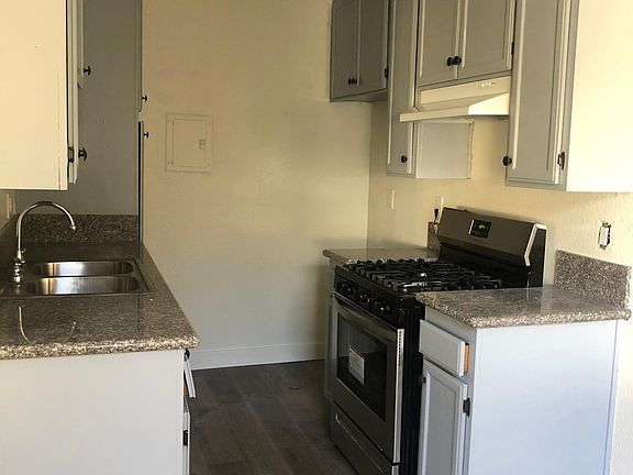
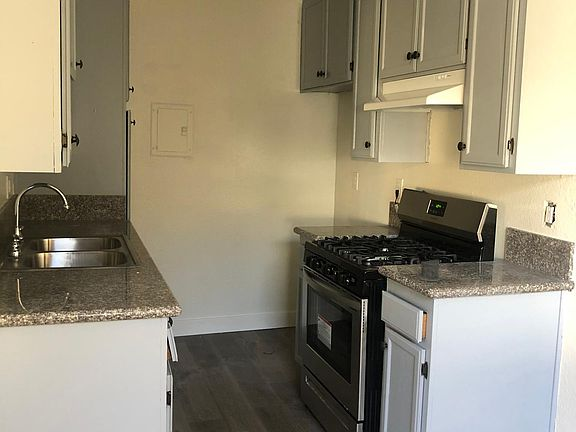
+ mug [410,257,441,282]
